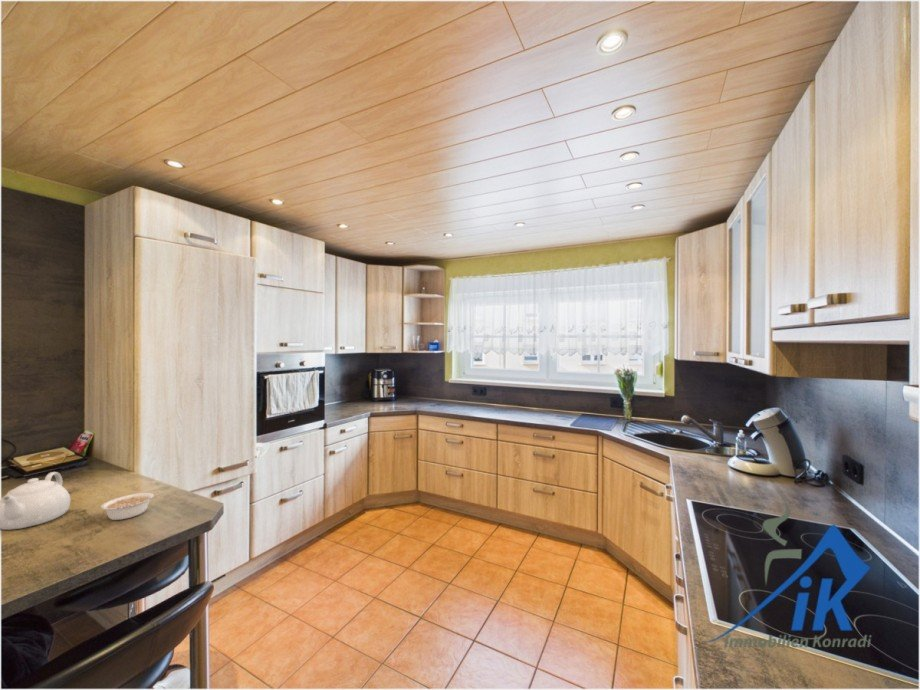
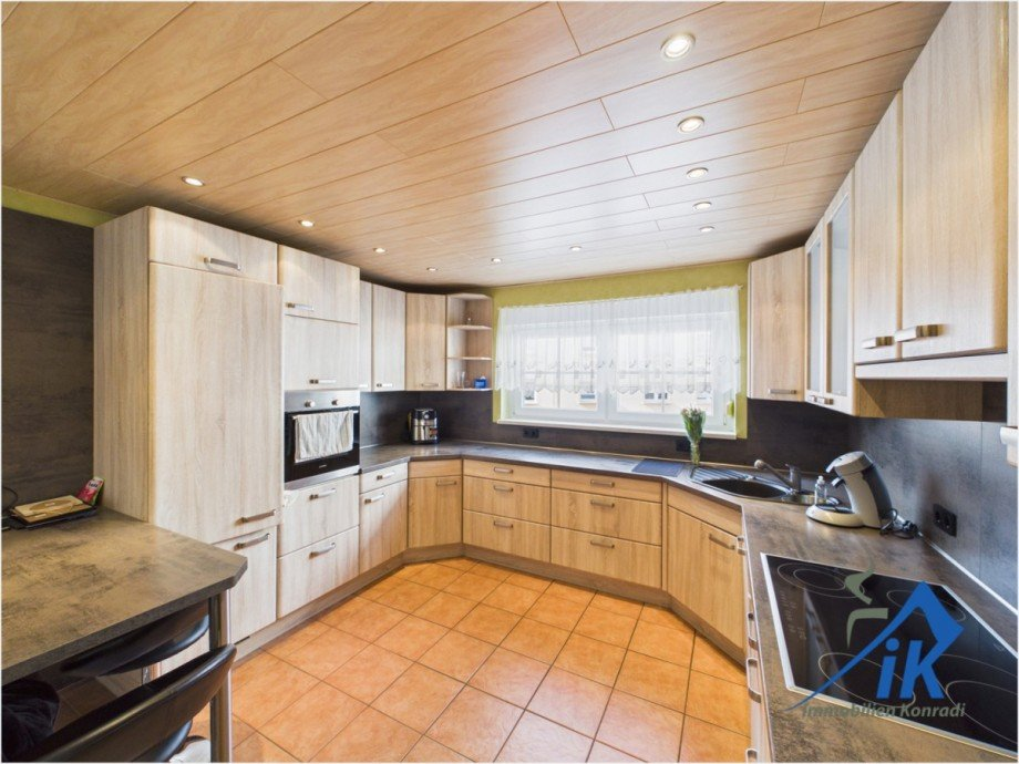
- legume [100,492,160,521]
- teapot [0,471,71,531]
